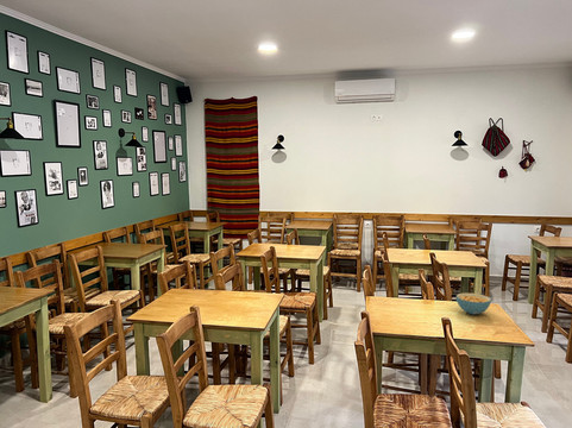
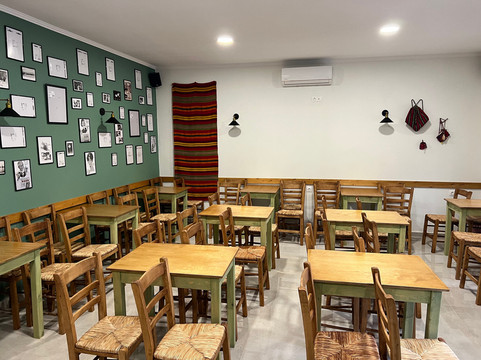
- cereal bowl [455,292,492,315]
